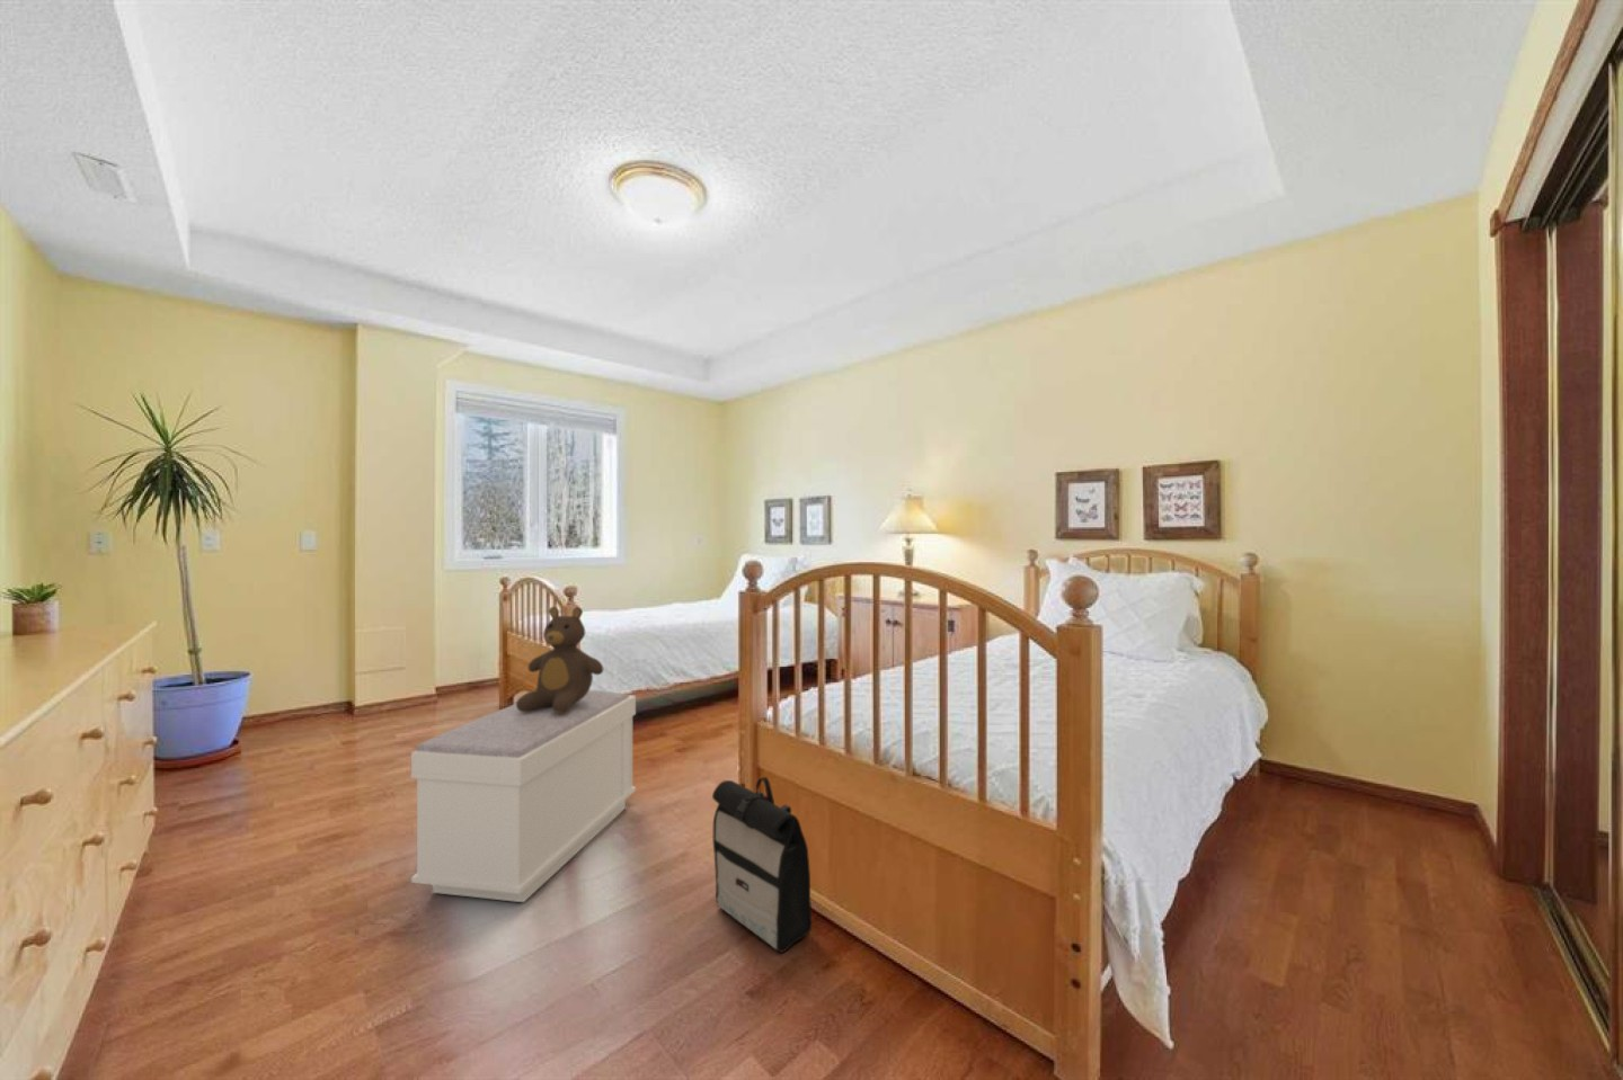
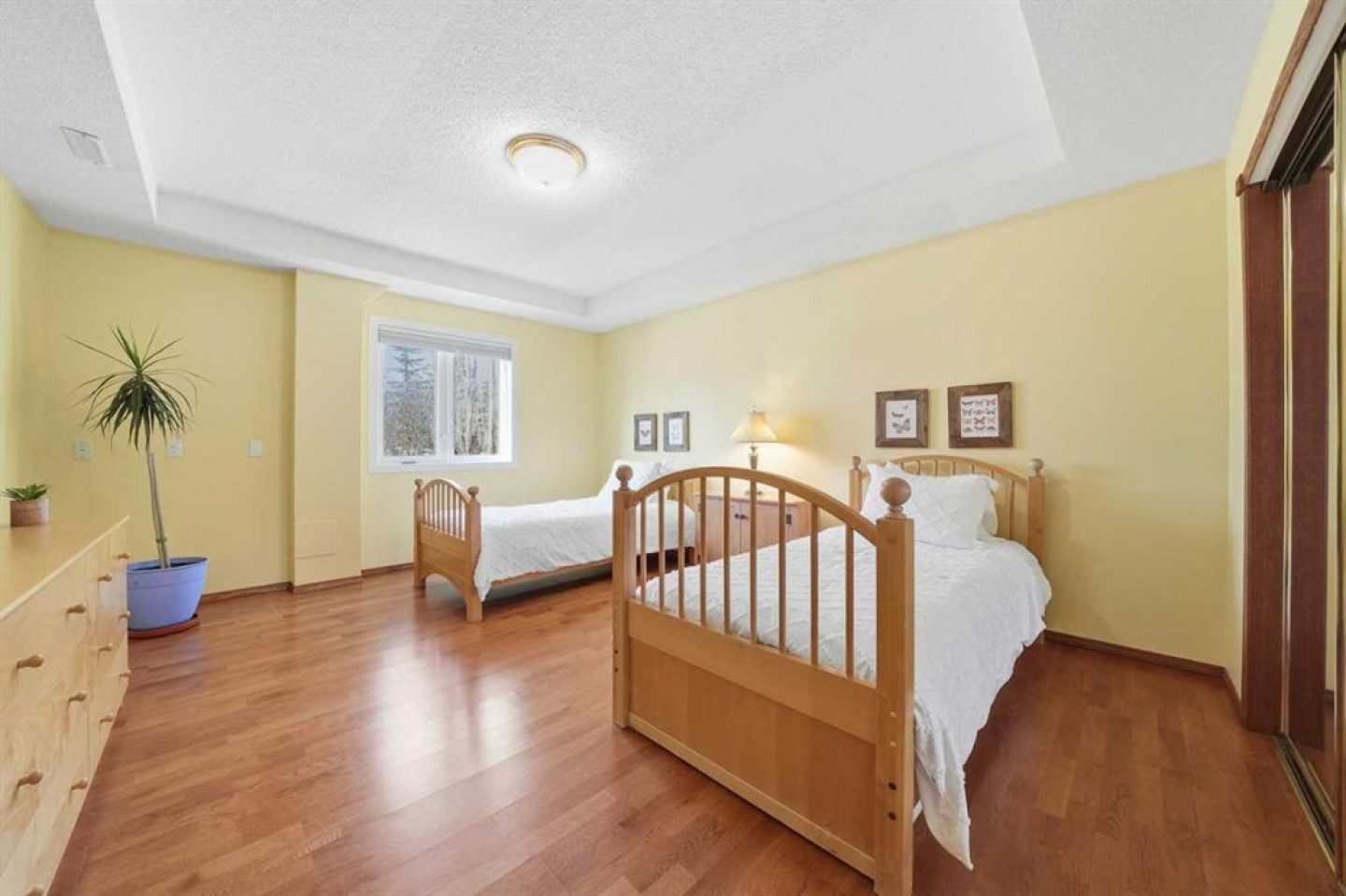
- bench [410,689,637,903]
- teddy bear [515,606,604,714]
- backpack [711,776,813,953]
